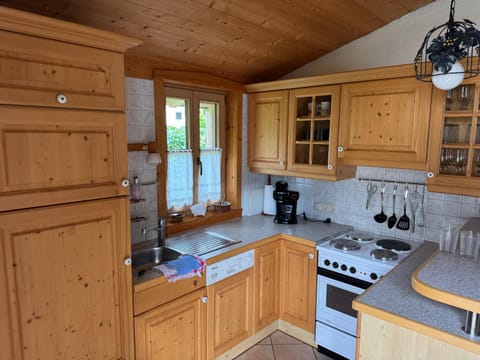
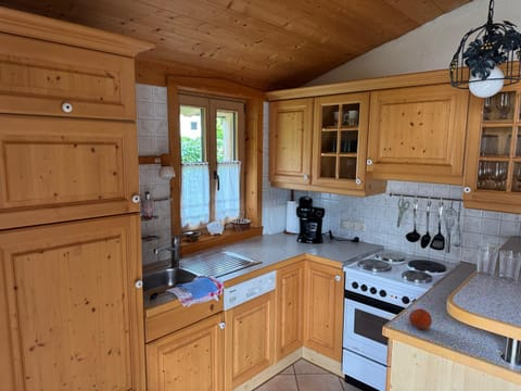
+ fruit [408,307,433,330]
